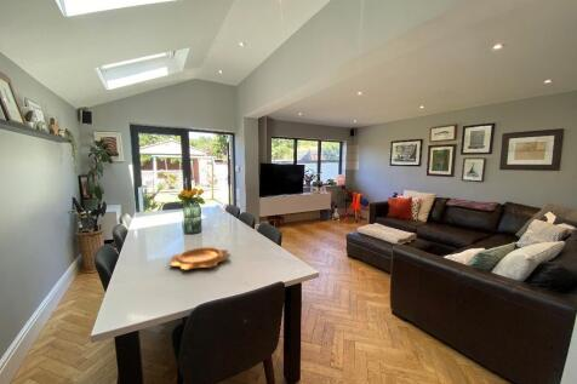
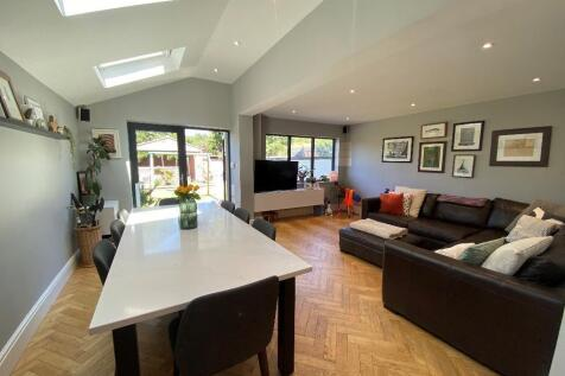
- decorative bowl [167,246,230,271]
